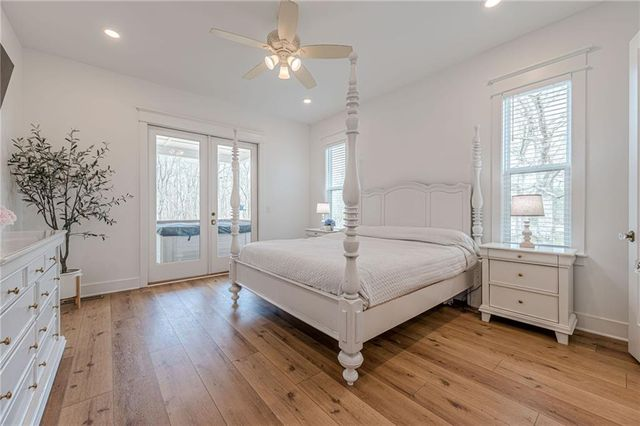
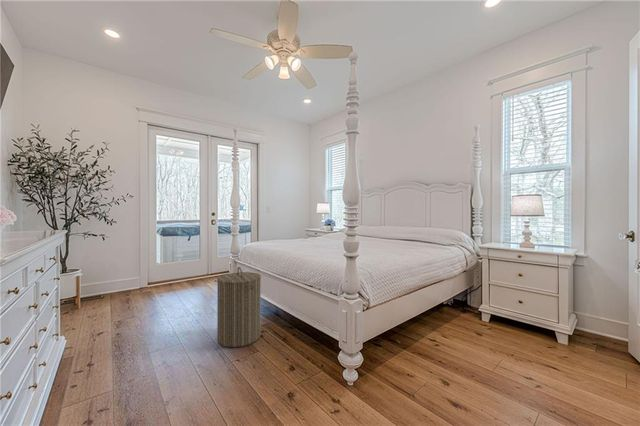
+ laundry hamper [216,266,262,348]
